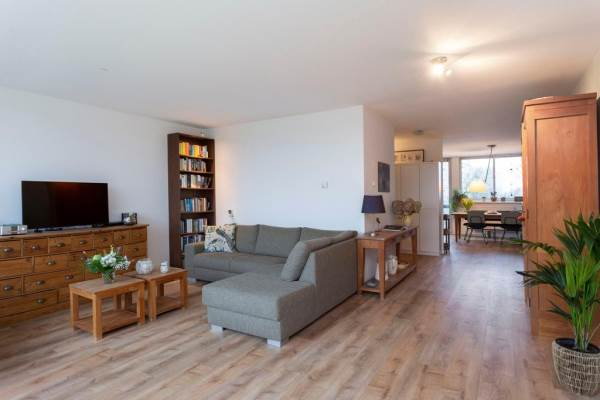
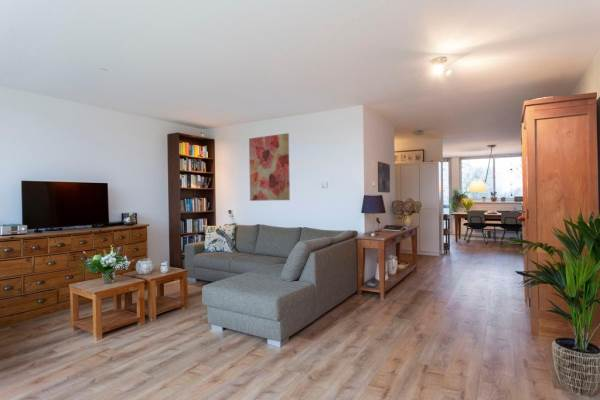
+ wall art [248,132,291,202]
